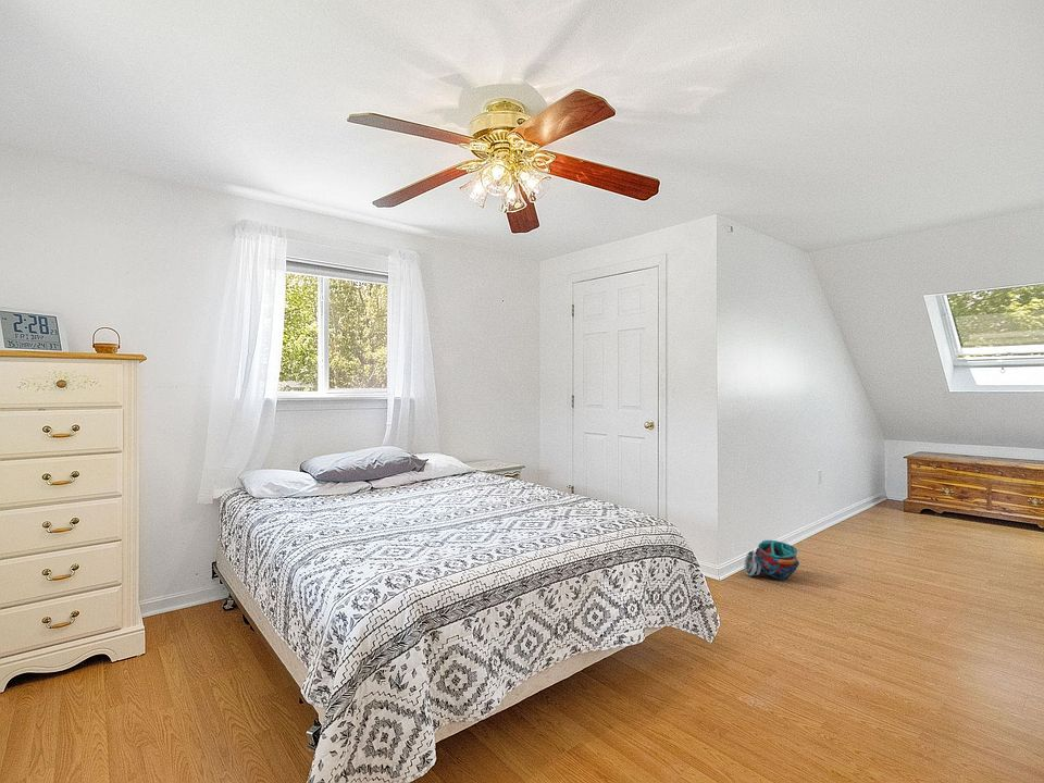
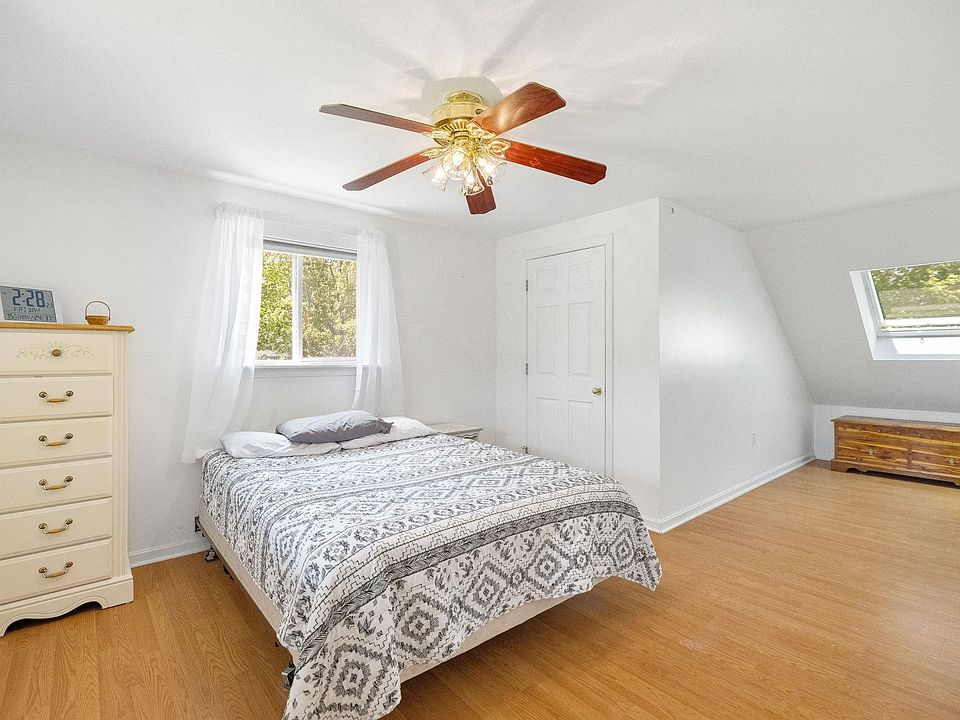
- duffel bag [743,539,800,581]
